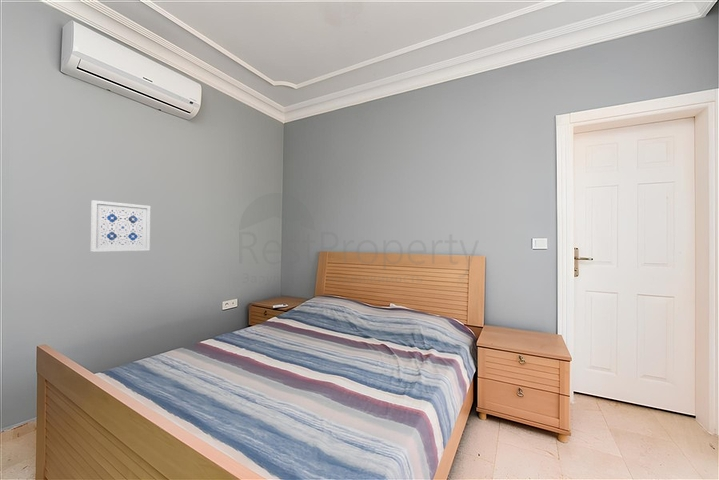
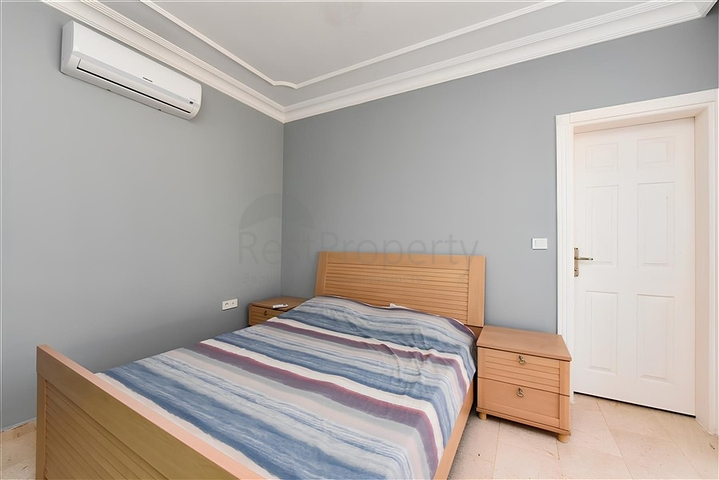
- wall art [90,199,151,253]
